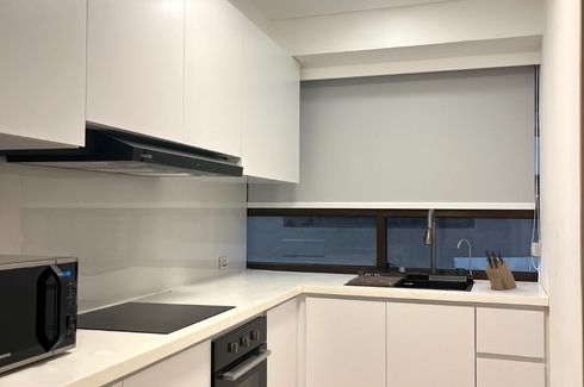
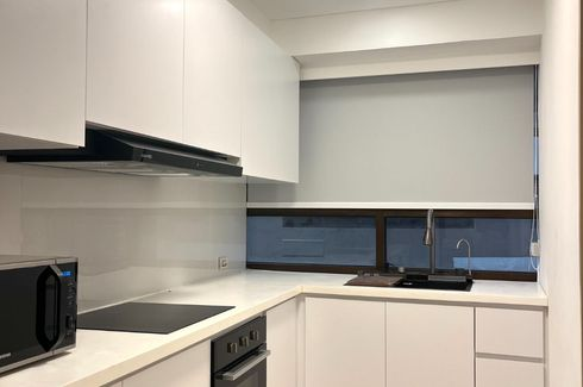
- knife block [484,249,518,292]
